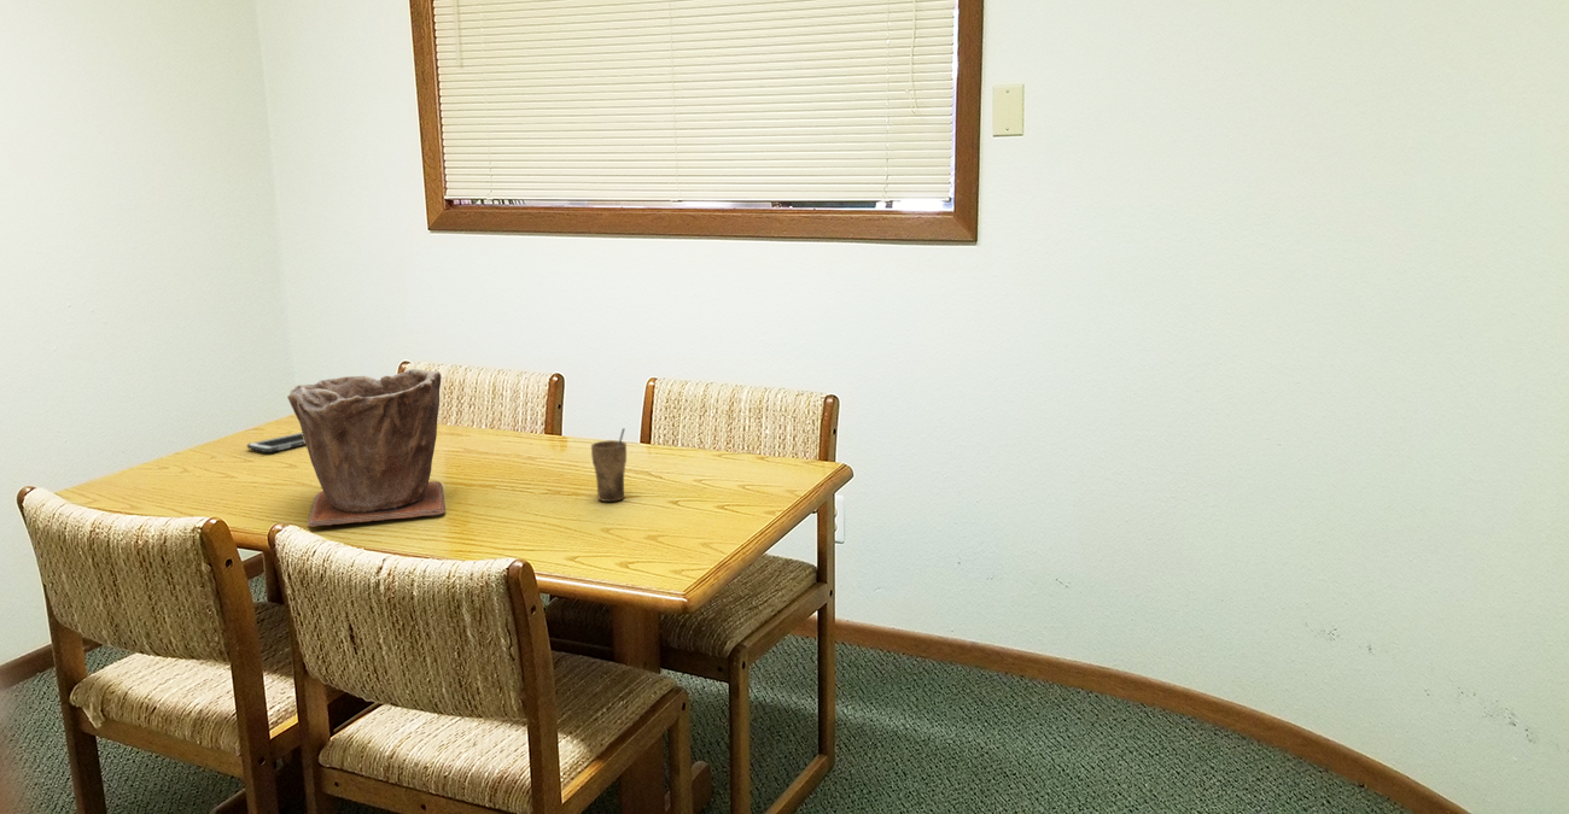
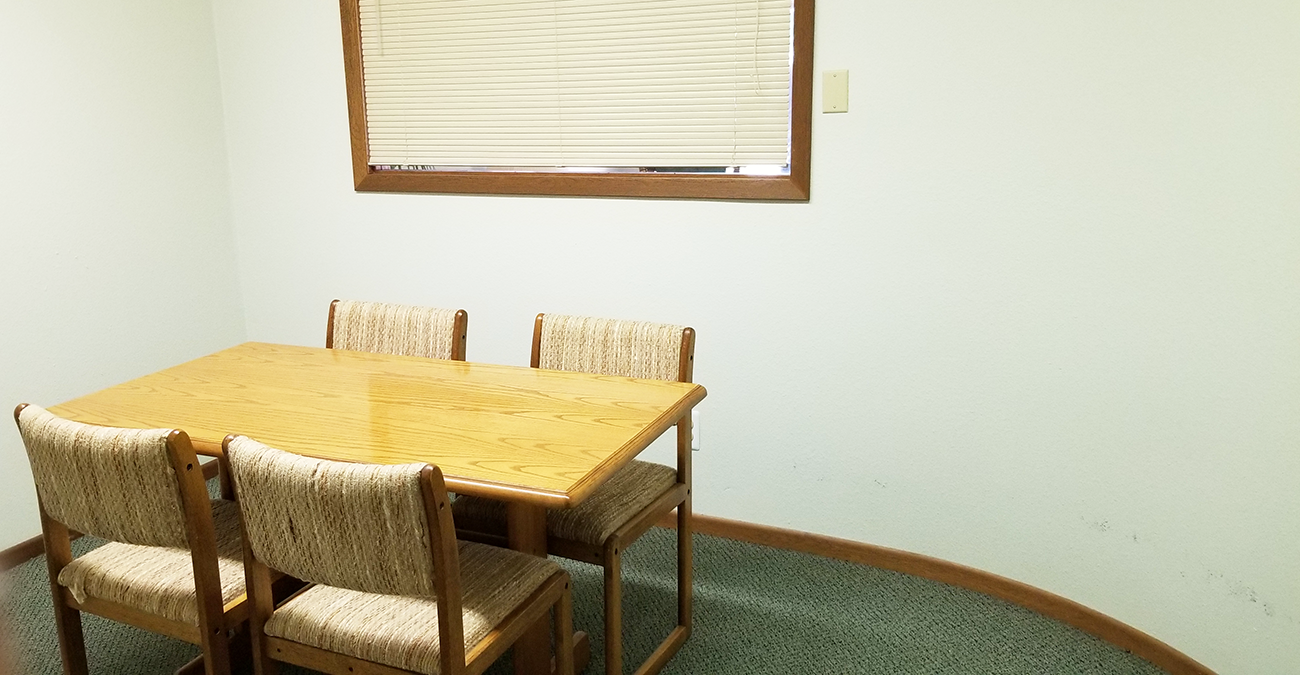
- cell phone [246,432,305,453]
- plant pot [286,368,447,528]
- cup [590,427,628,503]
